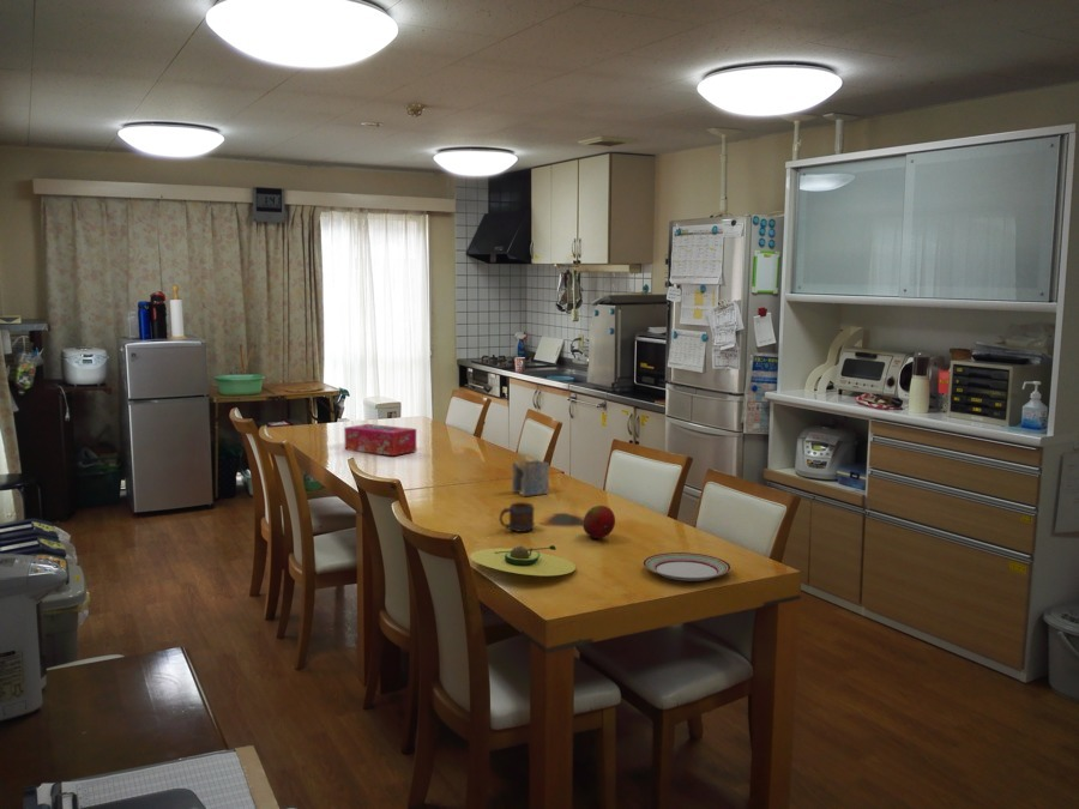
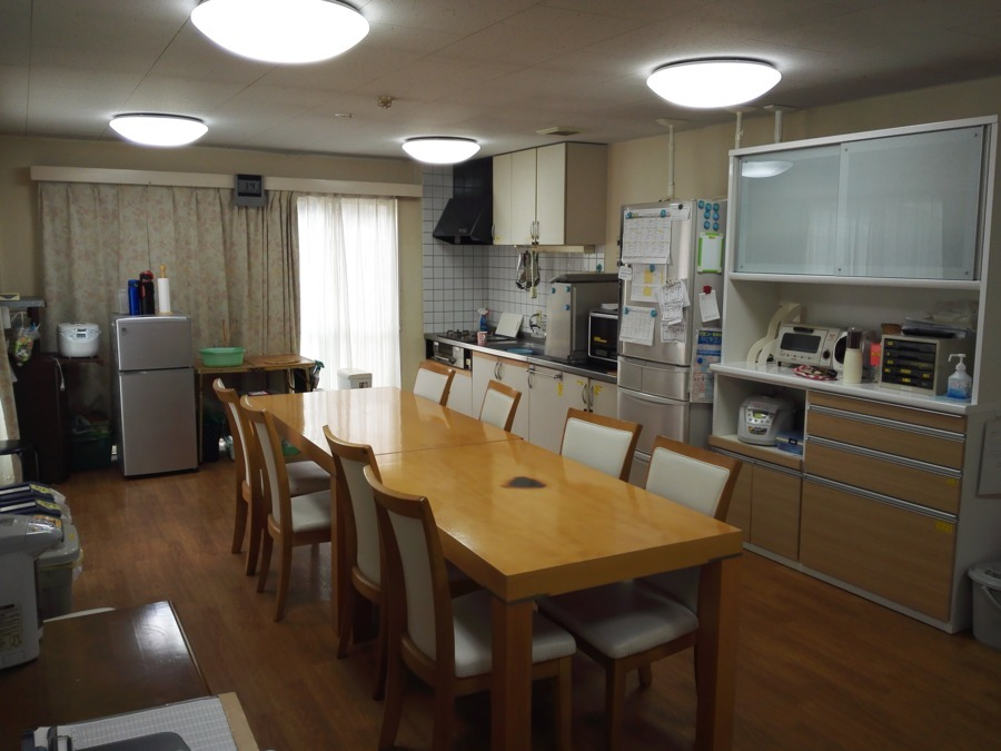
- napkin holder [511,452,550,497]
- tissue box [343,423,417,457]
- plate [641,551,733,582]
- fruit [581,505,616,539]
- avocado [469,544,577,576]
- mug [498,501,536,533]
